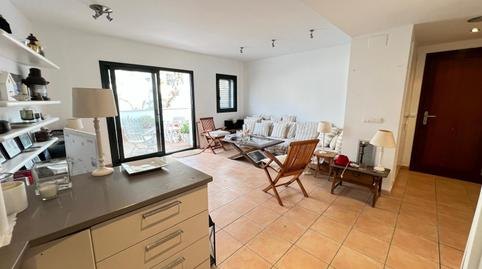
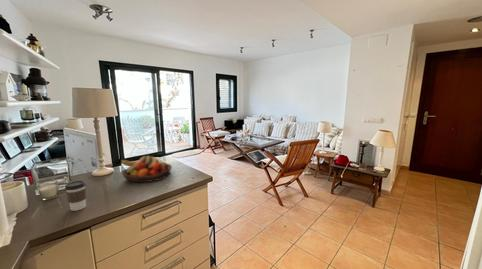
+ fruit bowl [120,155,173,183]
+ coffee cup [64,180,87,212]
